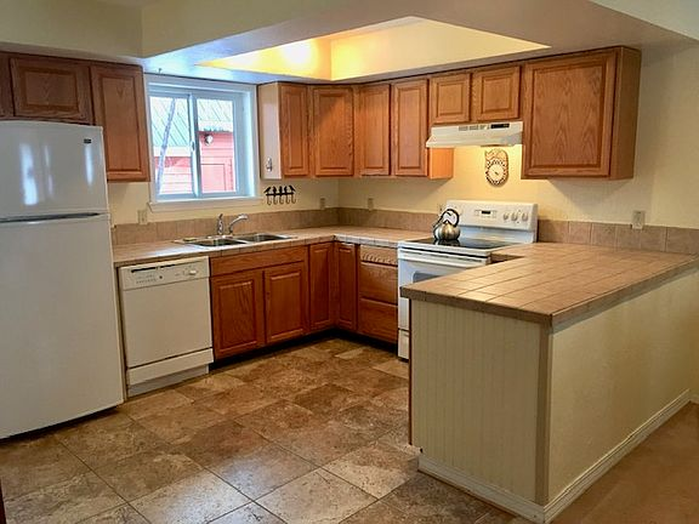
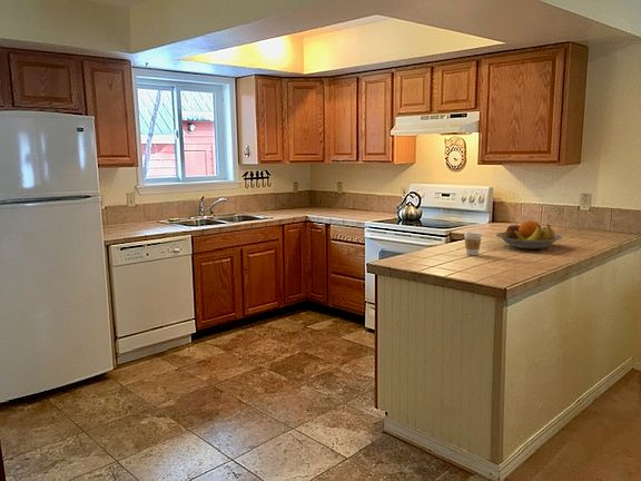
+ coffee cup [463,230,483,256]
+ fruit bowl [495,219,564,251]
